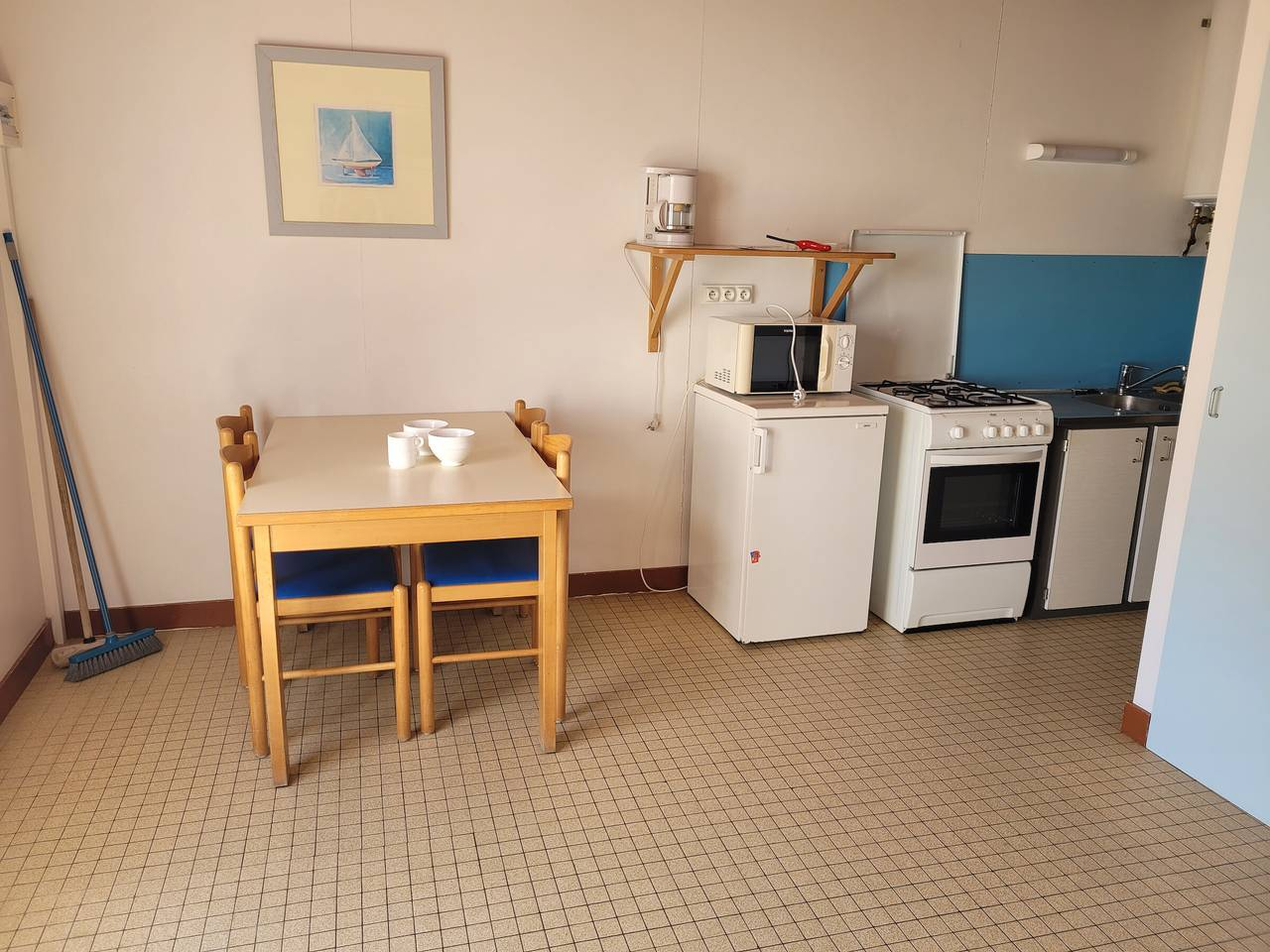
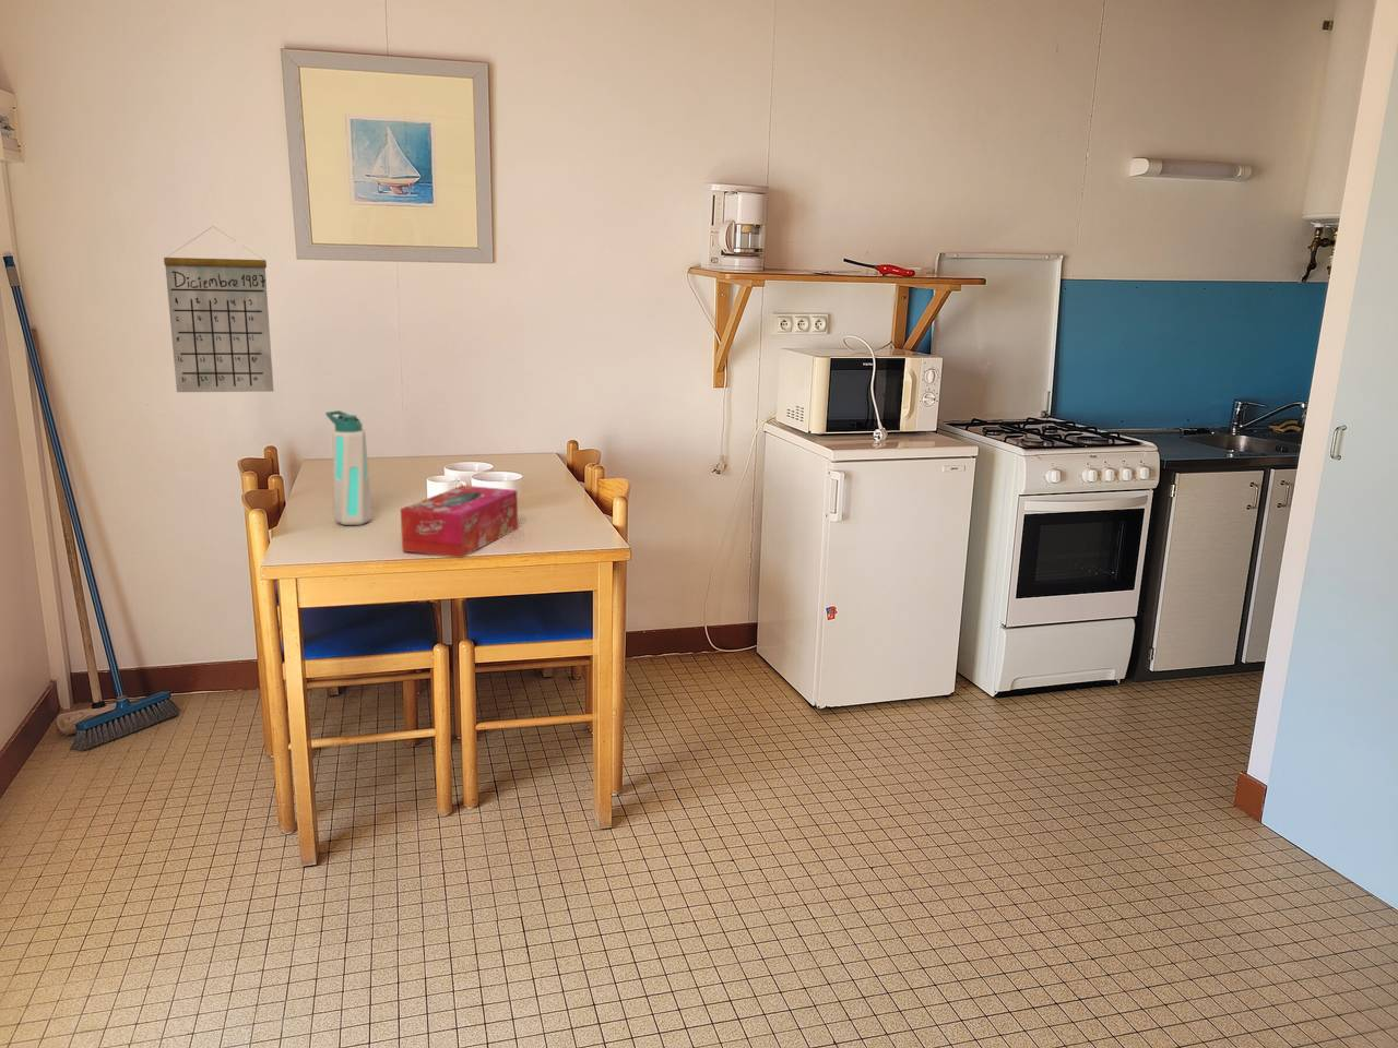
+ calendar [163,225,275,393]
+ water bottle [325,410,373,526]
+ tissue box [400,483,518,559]
